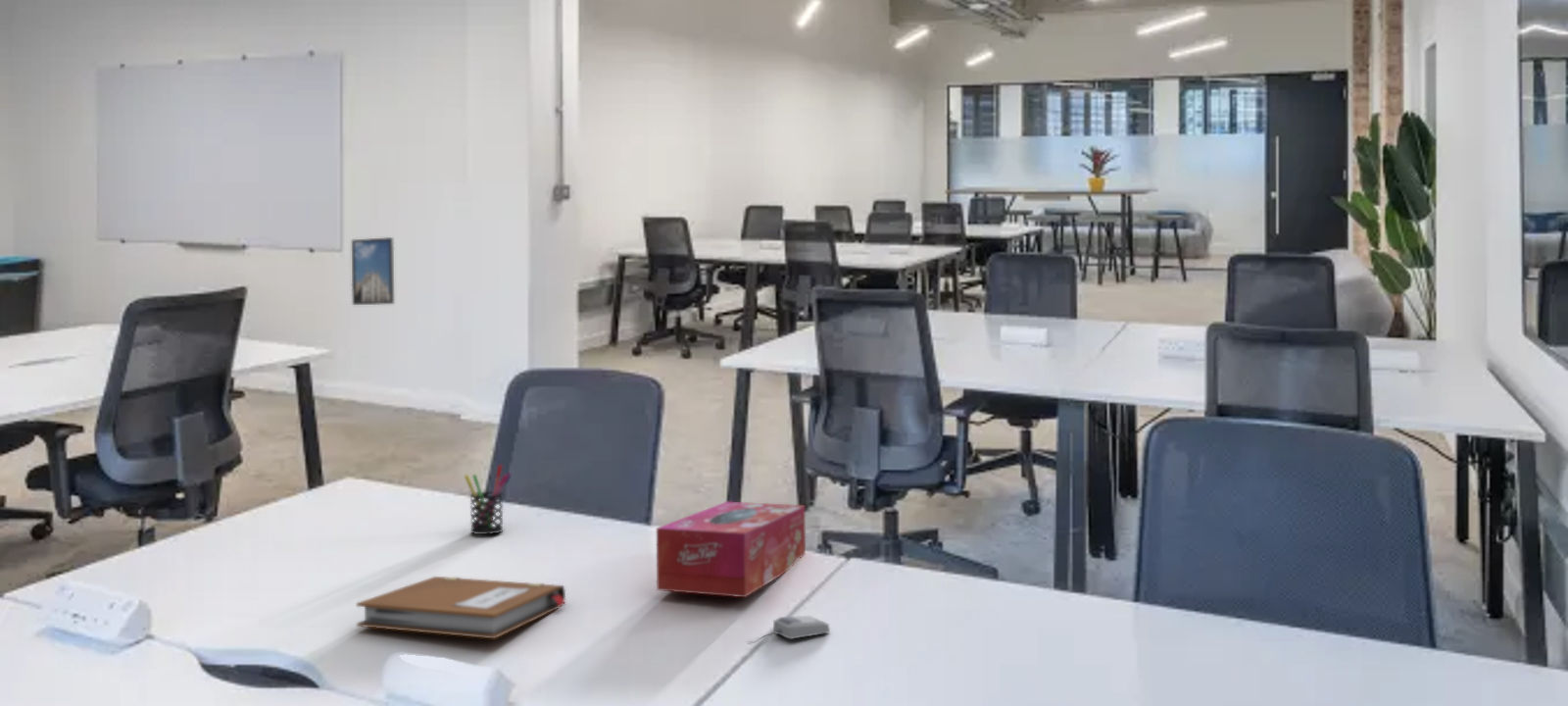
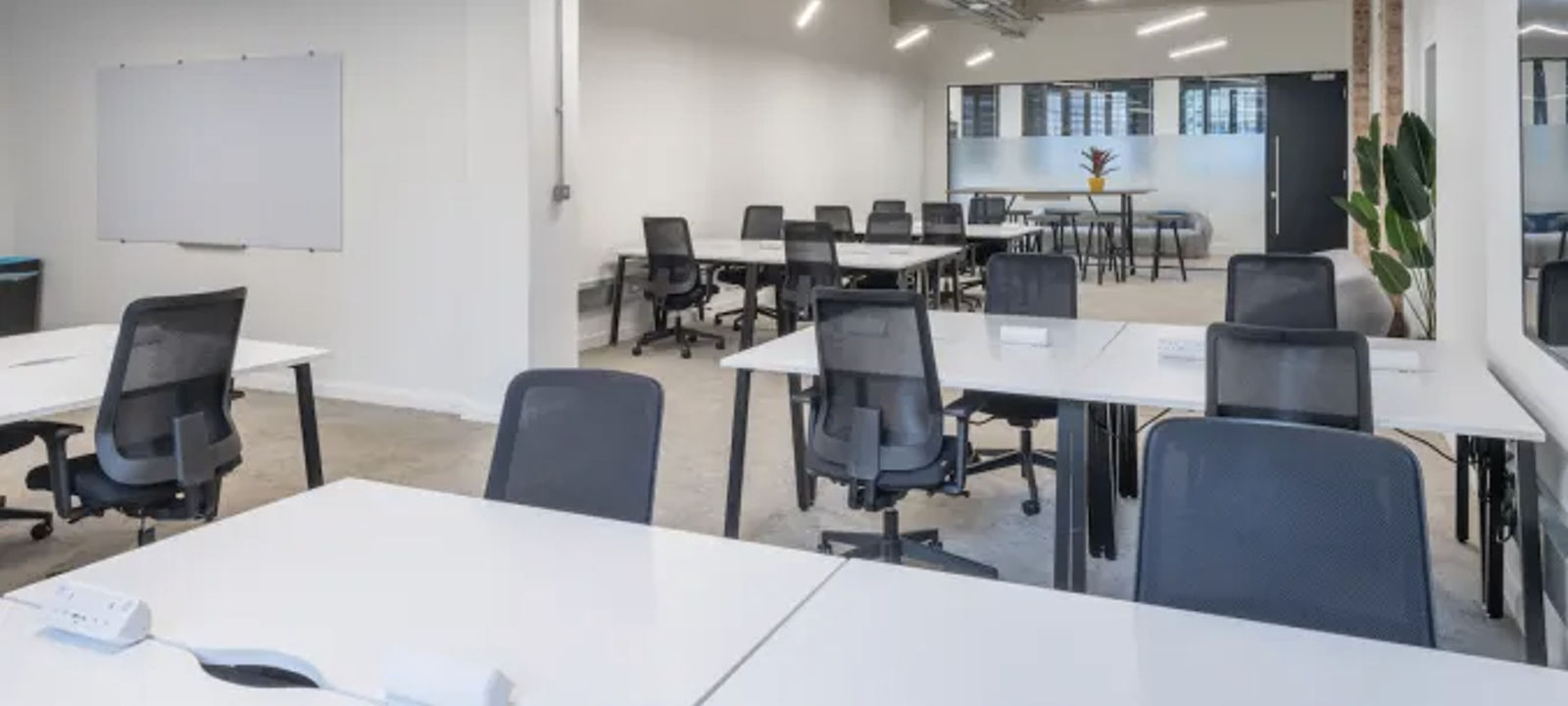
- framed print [351,236,395,306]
- notebook [356,576,566,639]
- tissue box [656,501,807,598]
- pen holder [464,464,513,535]
- computer mouse [746,615,831,644]
